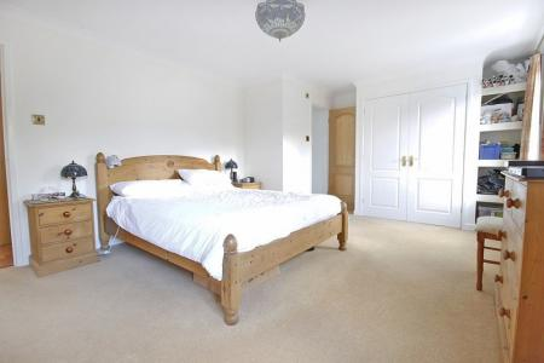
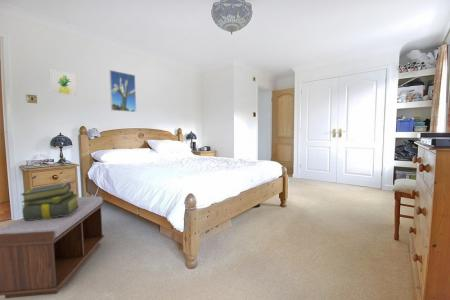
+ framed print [108,69,137,113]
+ bench [0,196,105,299]
+ stack of books [20,181,80,221]
+ wall art [48,68,79,97]
